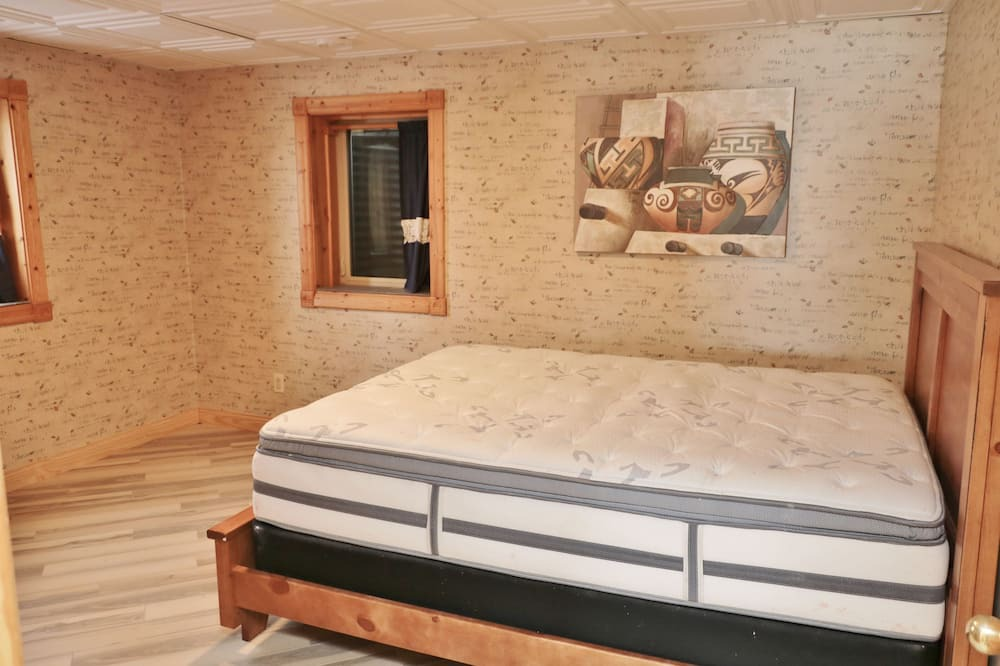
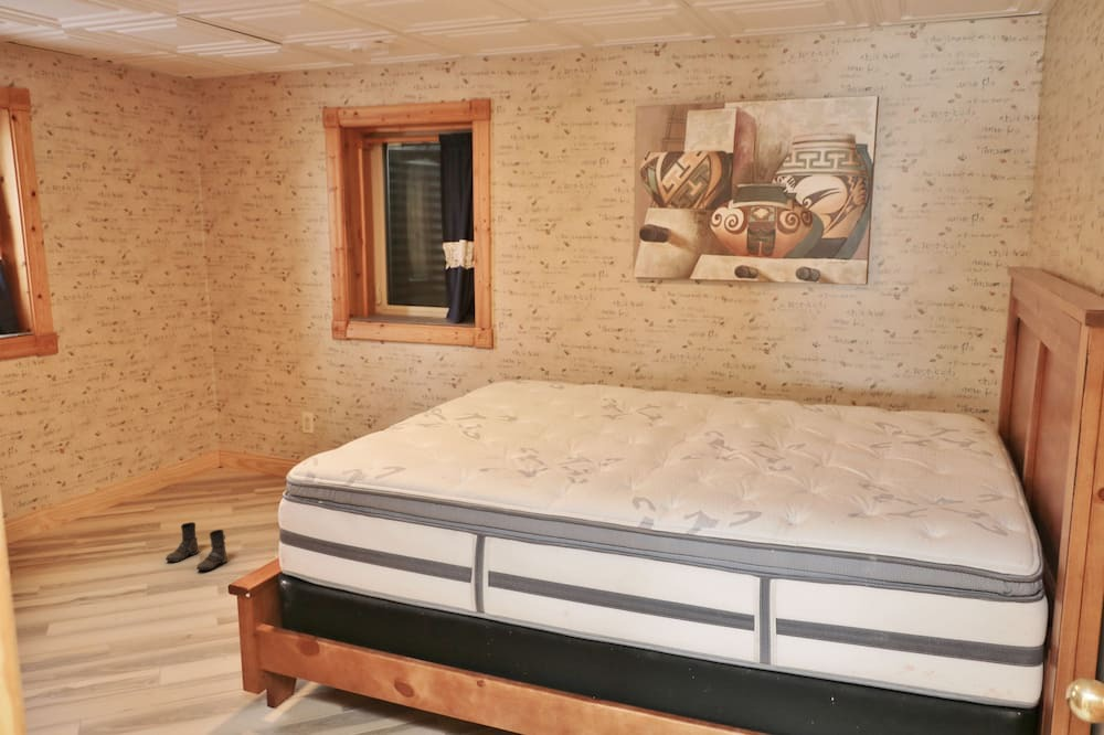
+ boots [164,521,229,572]
